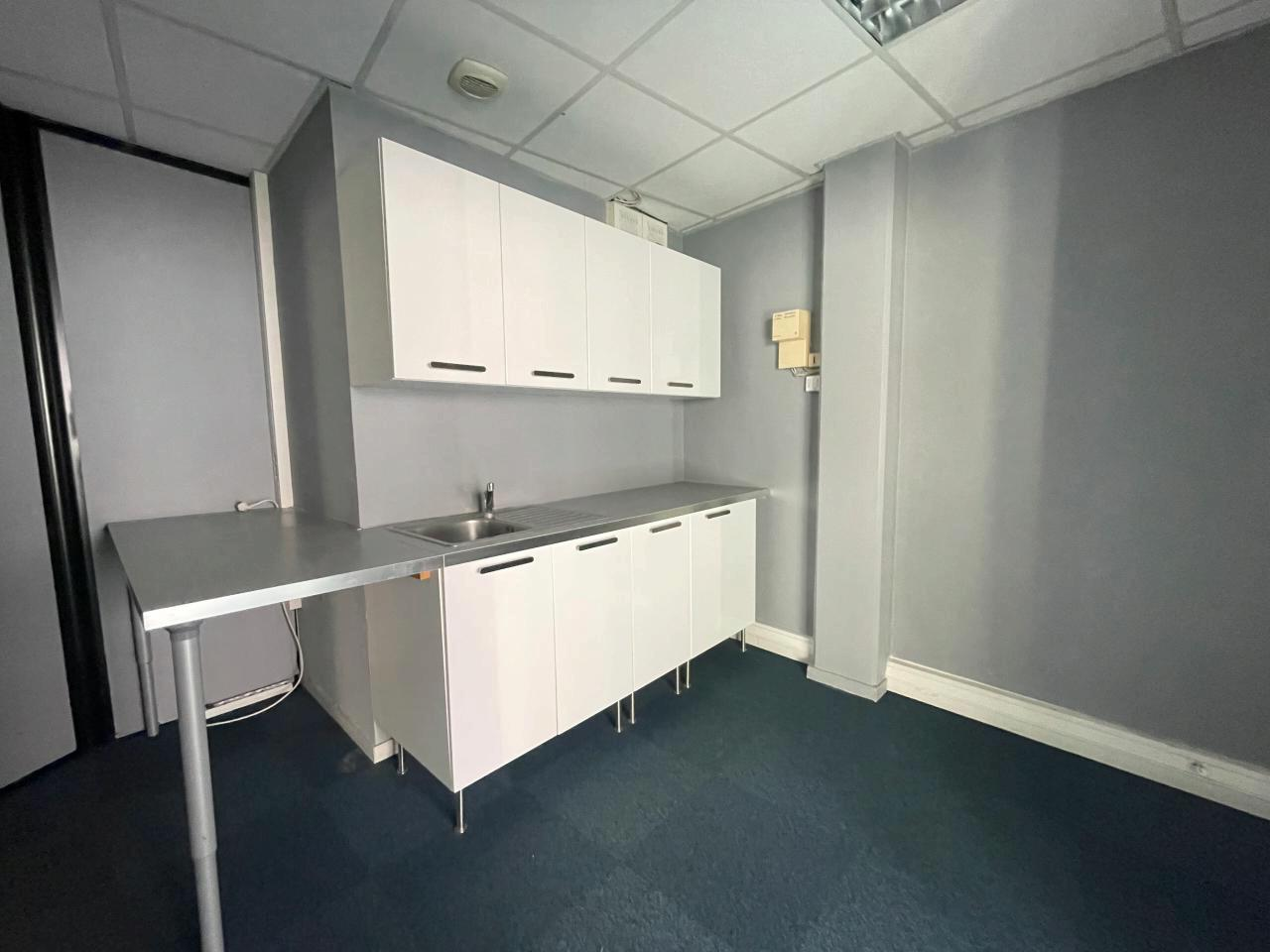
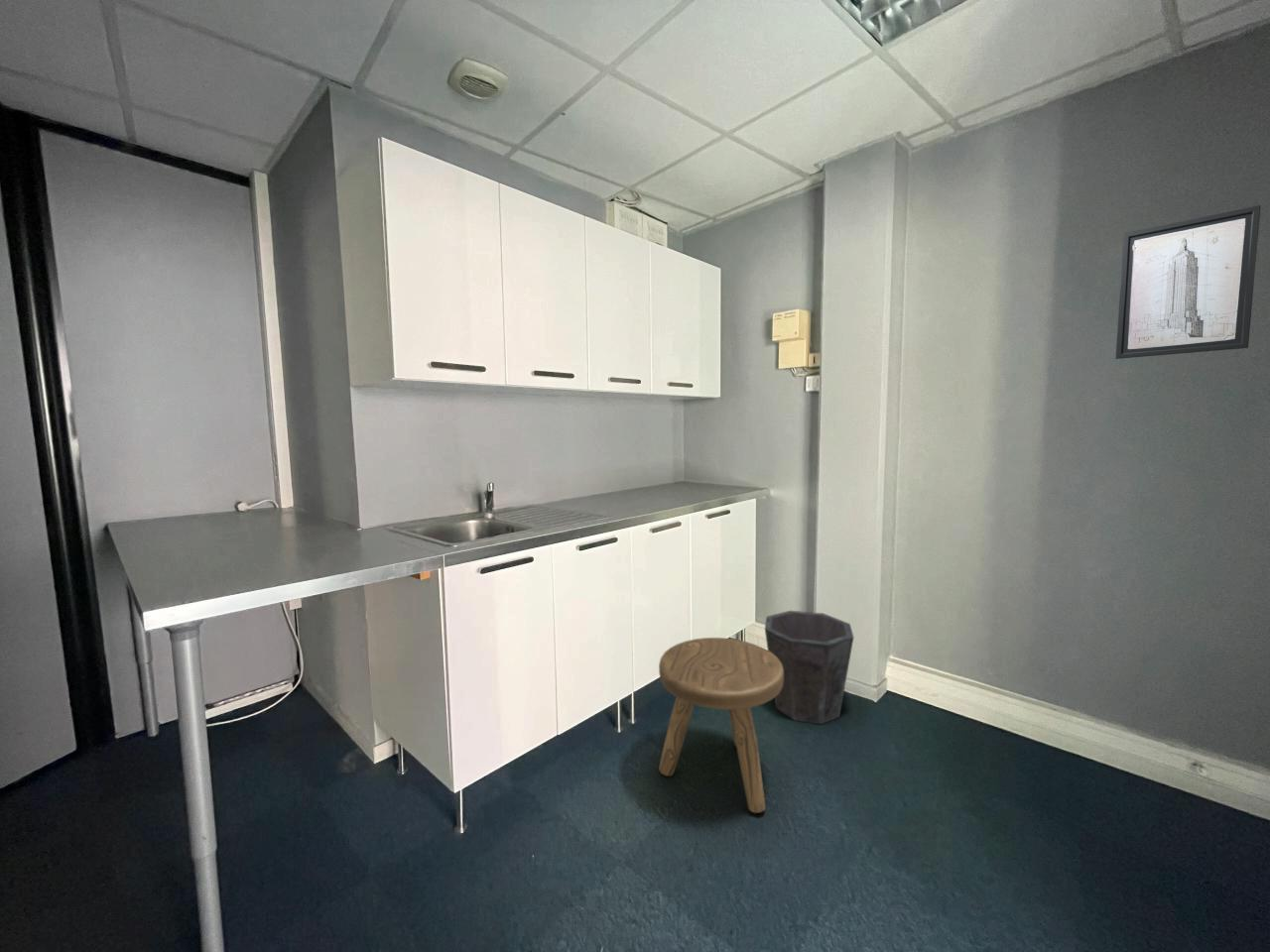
+ wall art [1115,204,1261,360]
+ stool [658,637,784,814]
+ waste bin [764,610,854,725]
